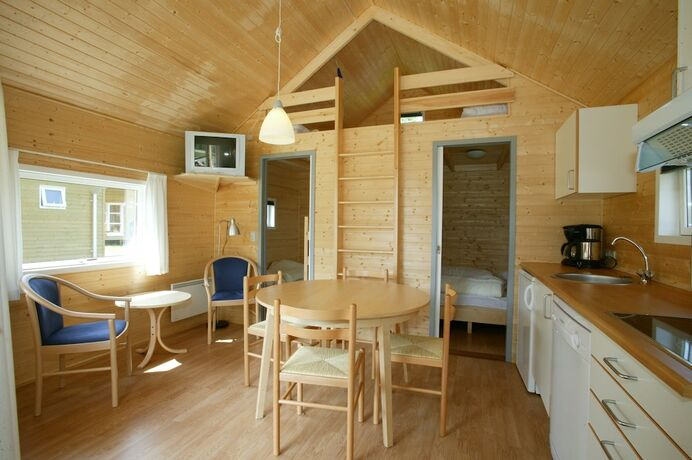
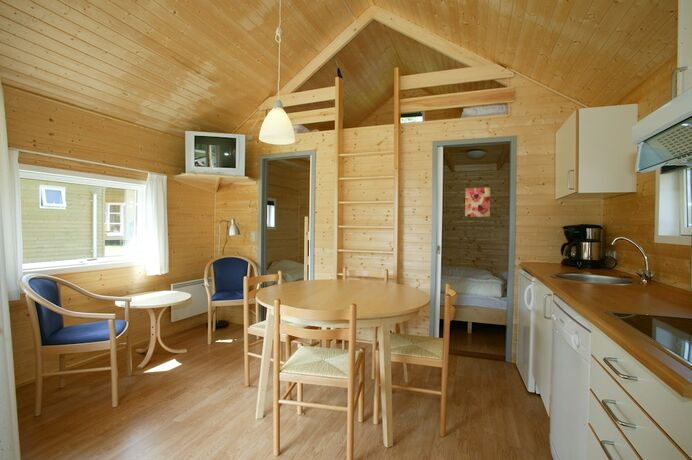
+ wall art [464,186,491,218]
